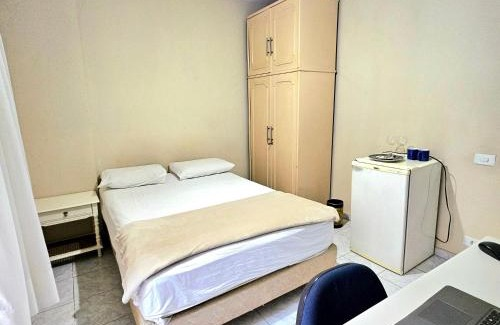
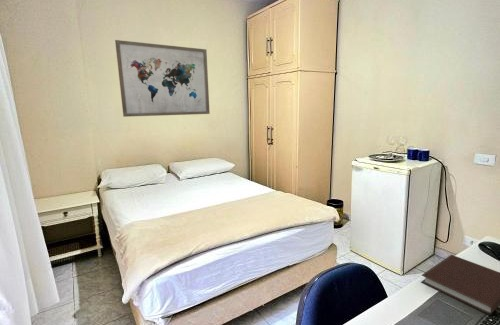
+ wall art [114,39,211,118]
+ notebook [420,254,500,316]
